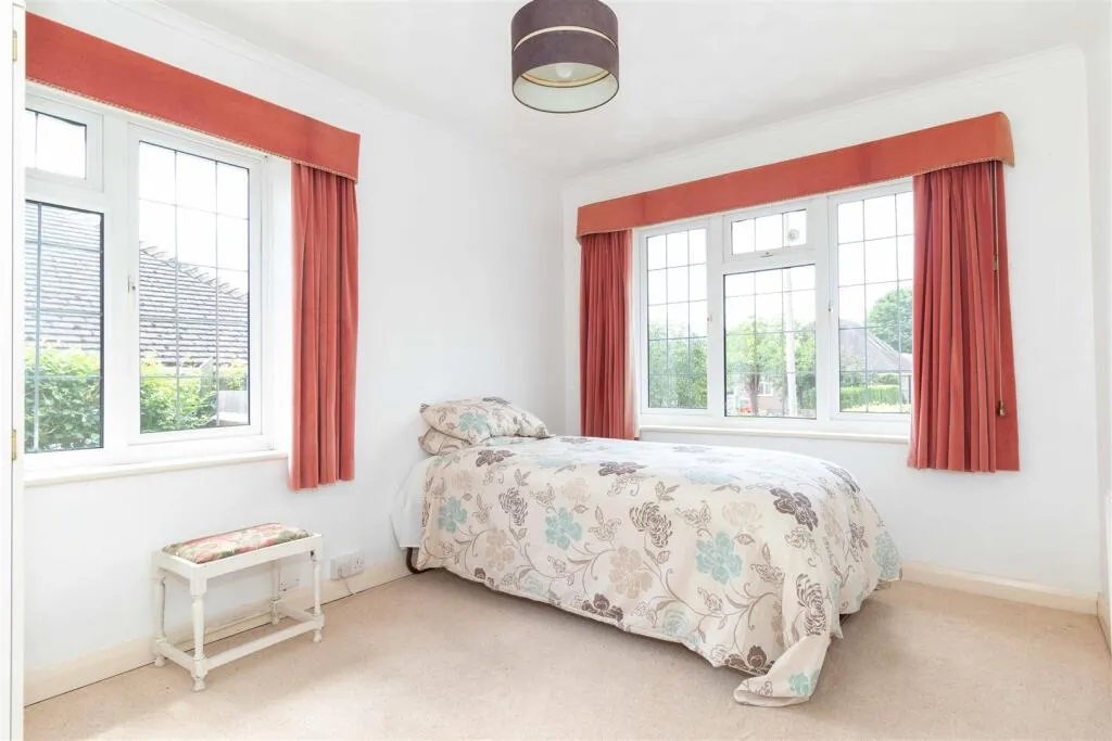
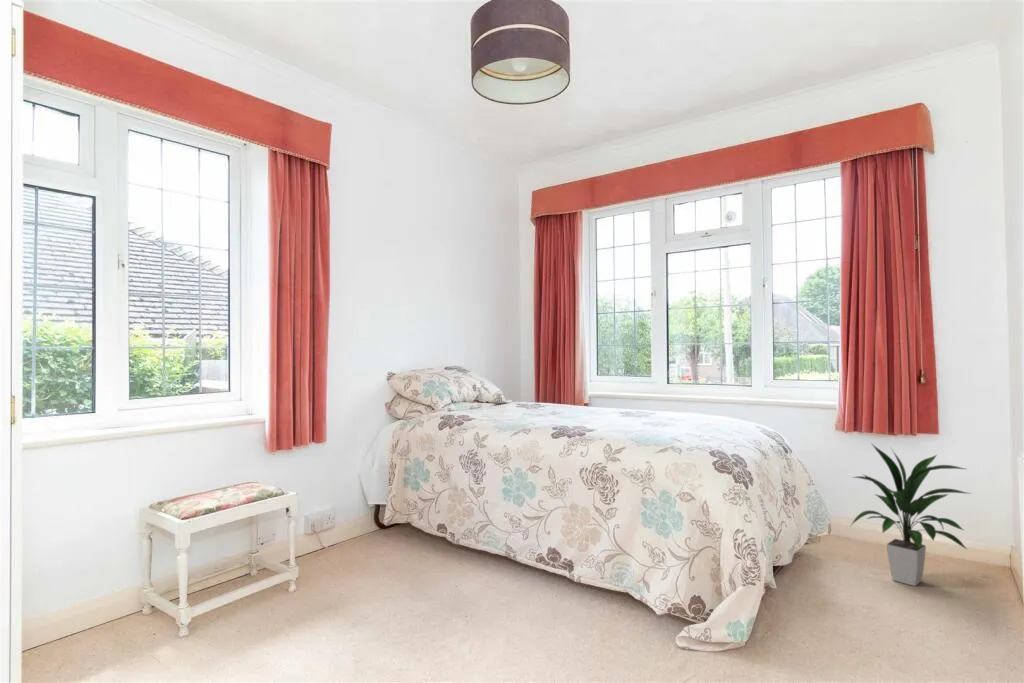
+ indoor plant [850,443,973,587]
